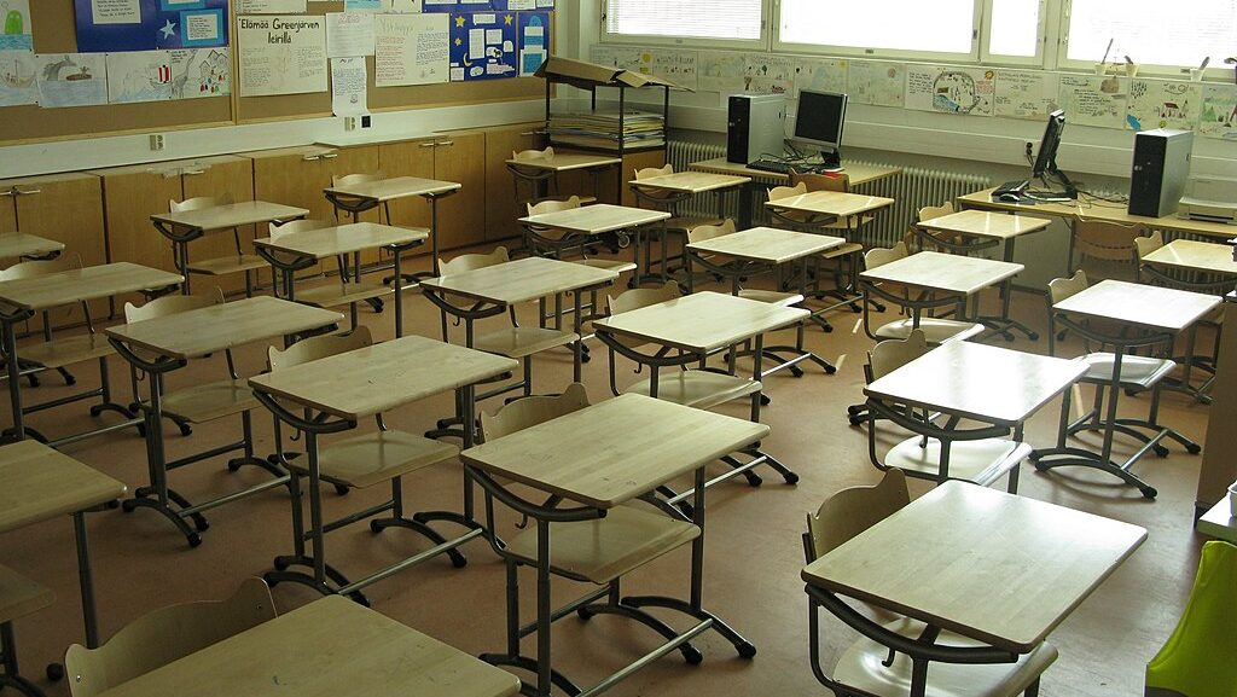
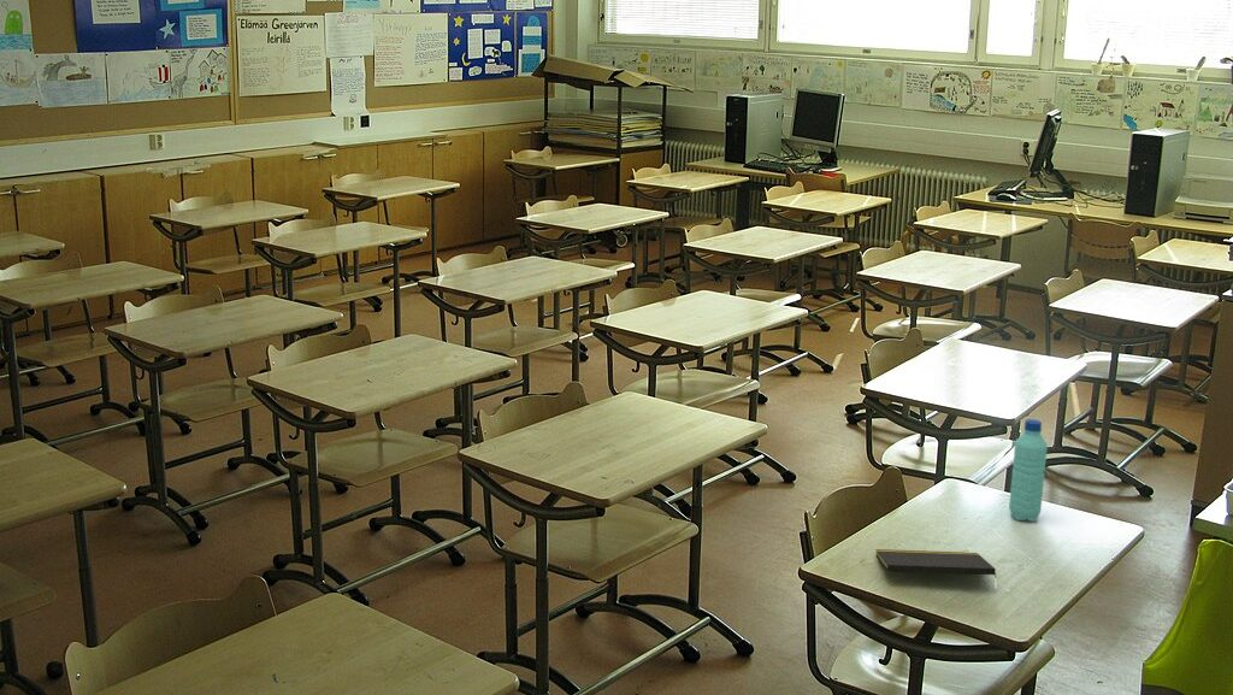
+ water bottle [1008,418,1049,523]
+ notepad [874,548,997,577]
